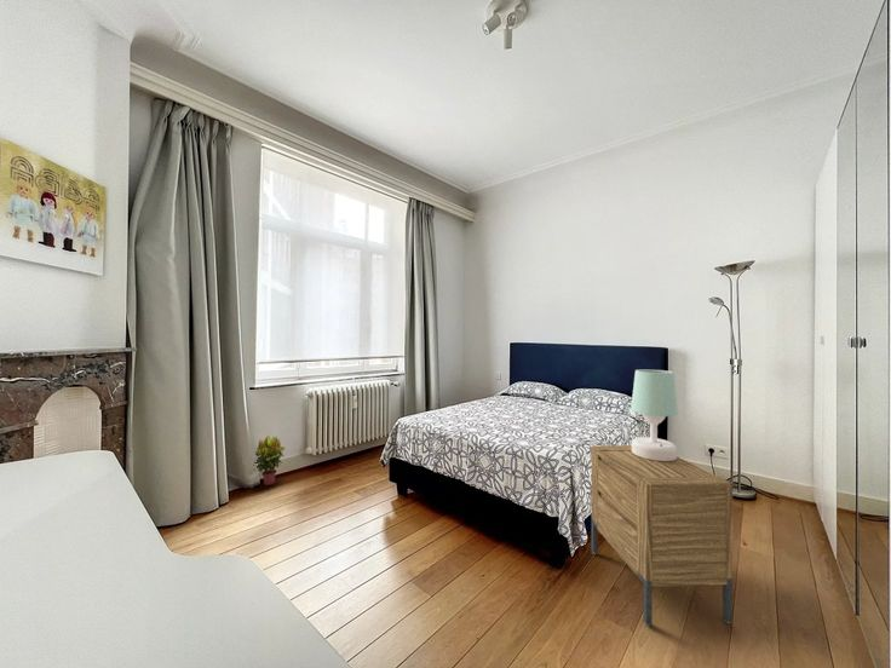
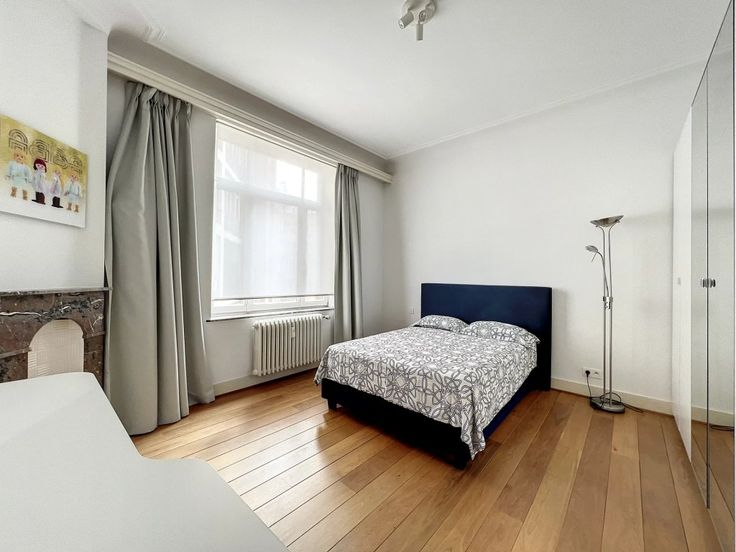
- table lamp [630,368,679,461]
- nightstand [591,444,734,627]
- potted plant [254,434,287,486]
